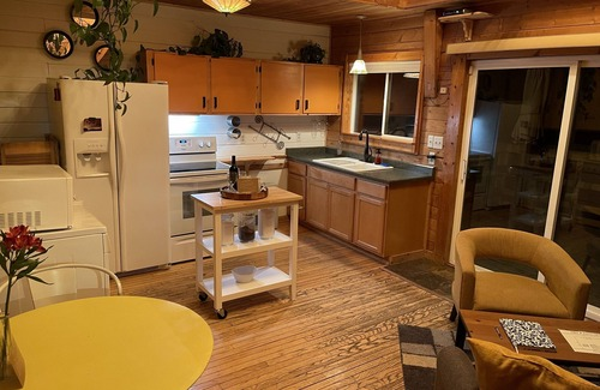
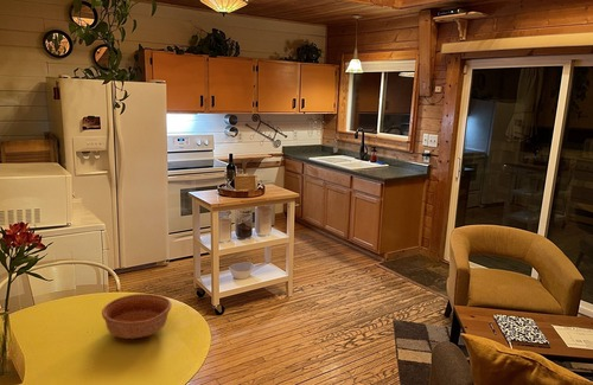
+ bowl [101,293,173,340]
